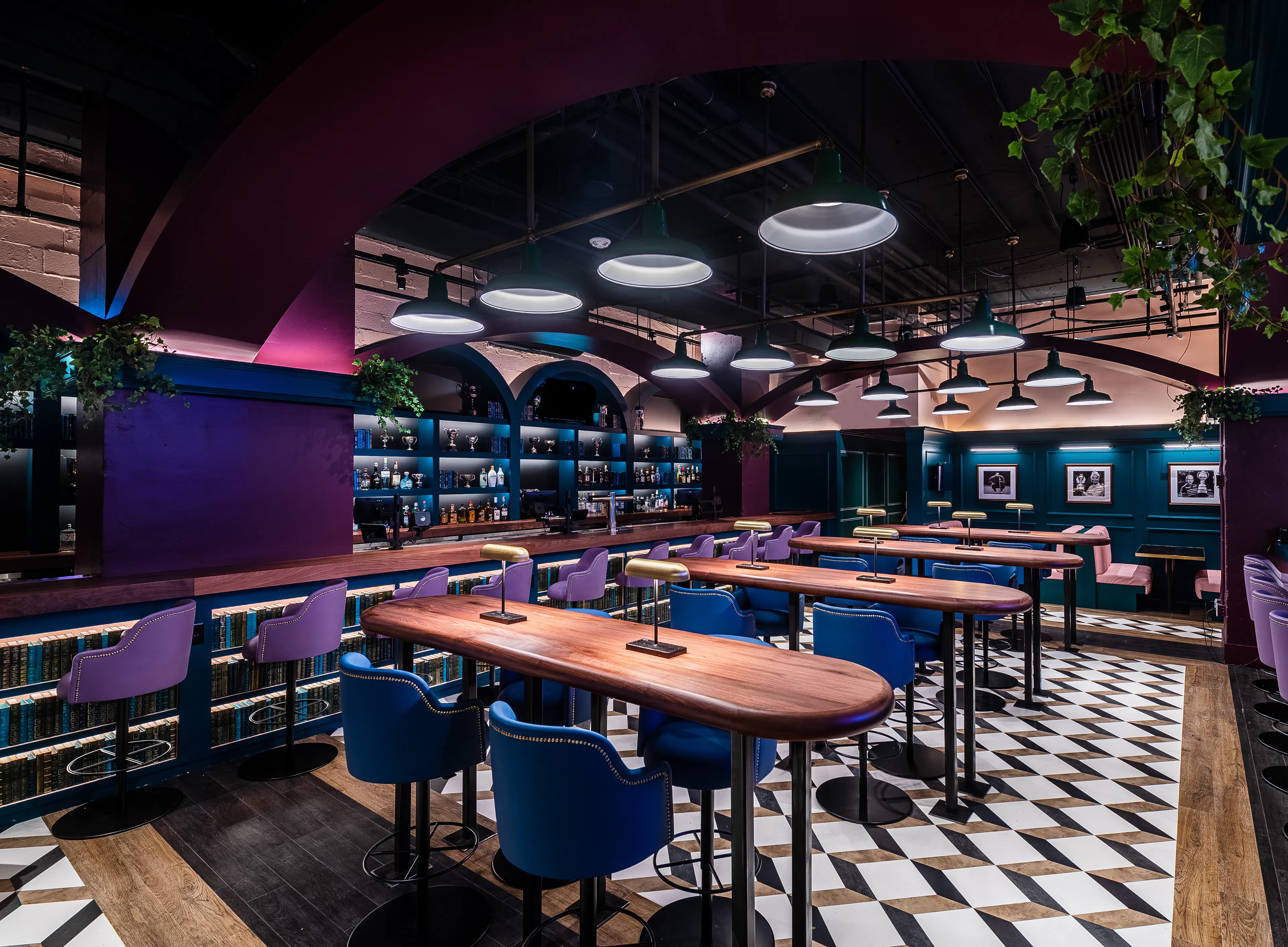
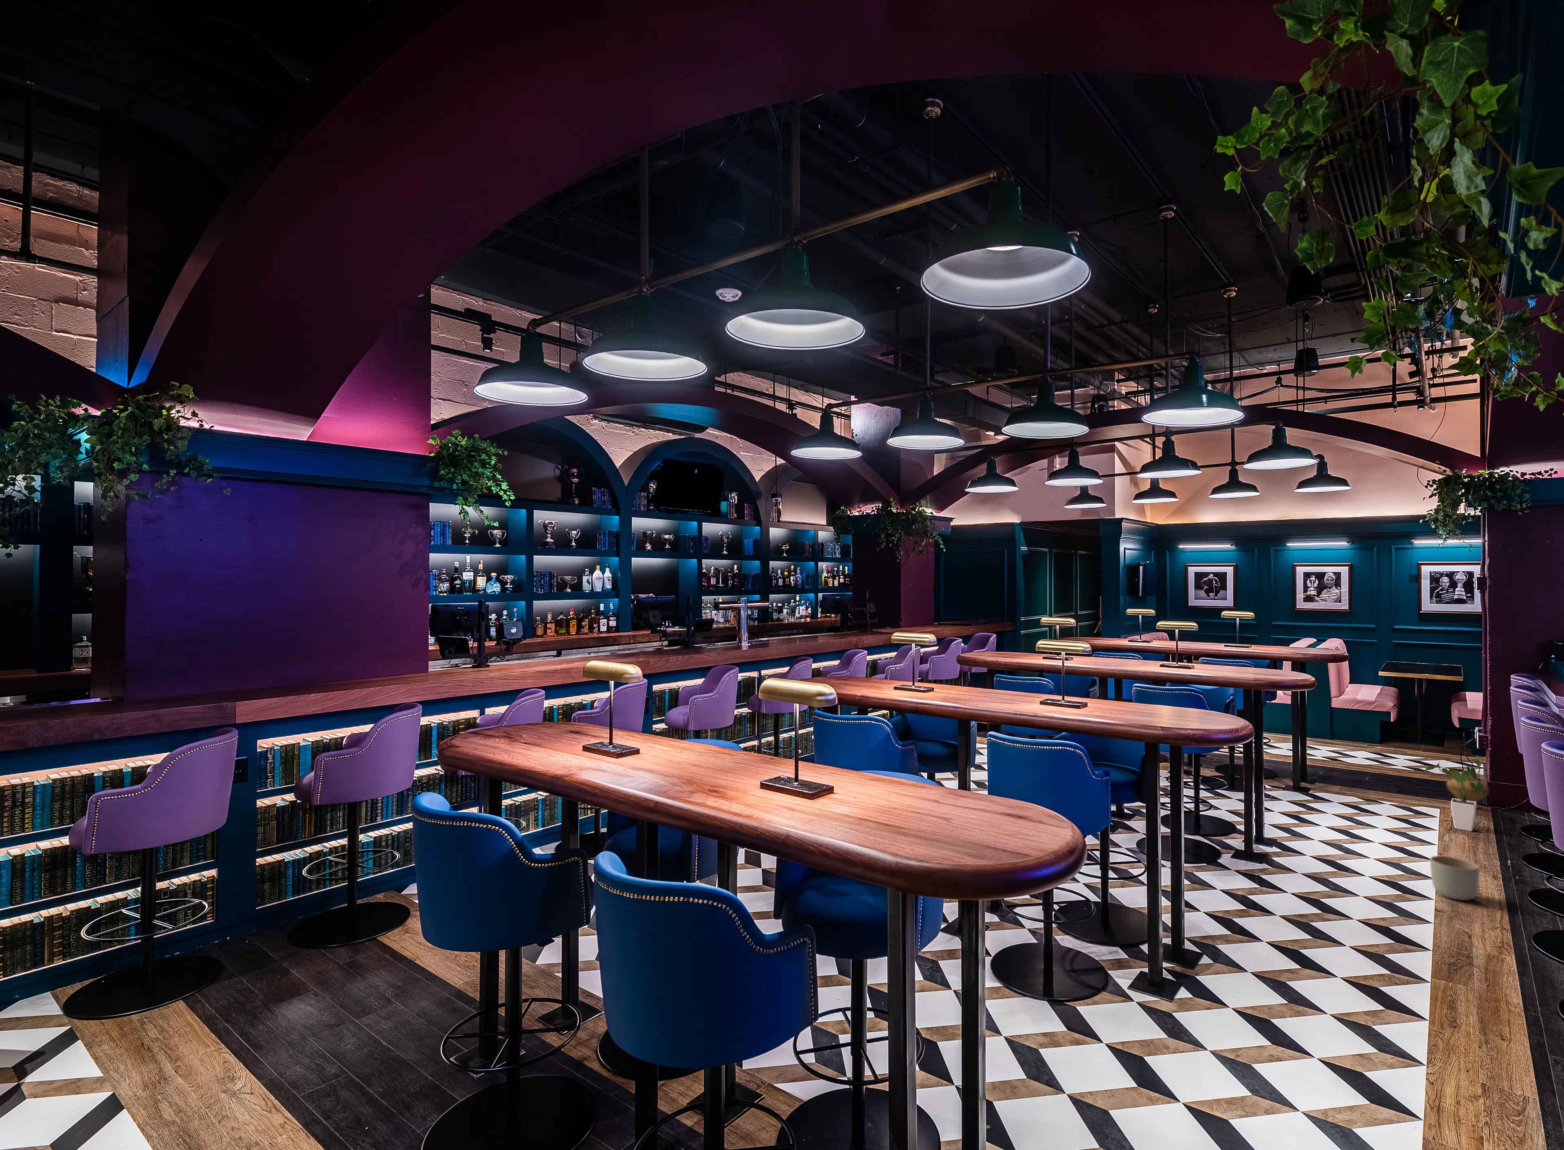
+ house plant [1424,758,1489,832]
+ planter [1430,855,1480,901]
+ ceramic jug [1446,770,1490,809]
